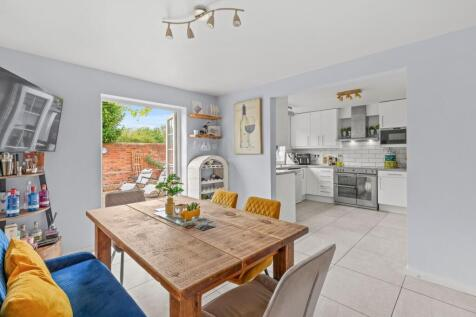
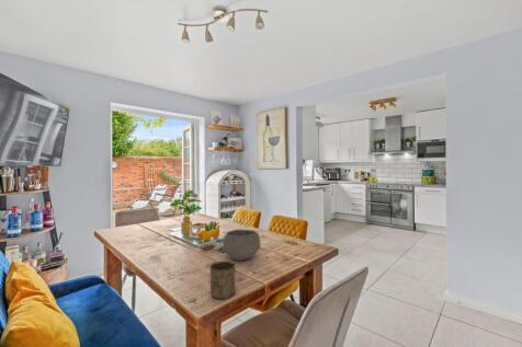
+ bowl [222,229,262,262]
+ cup [208,261,237,300]
